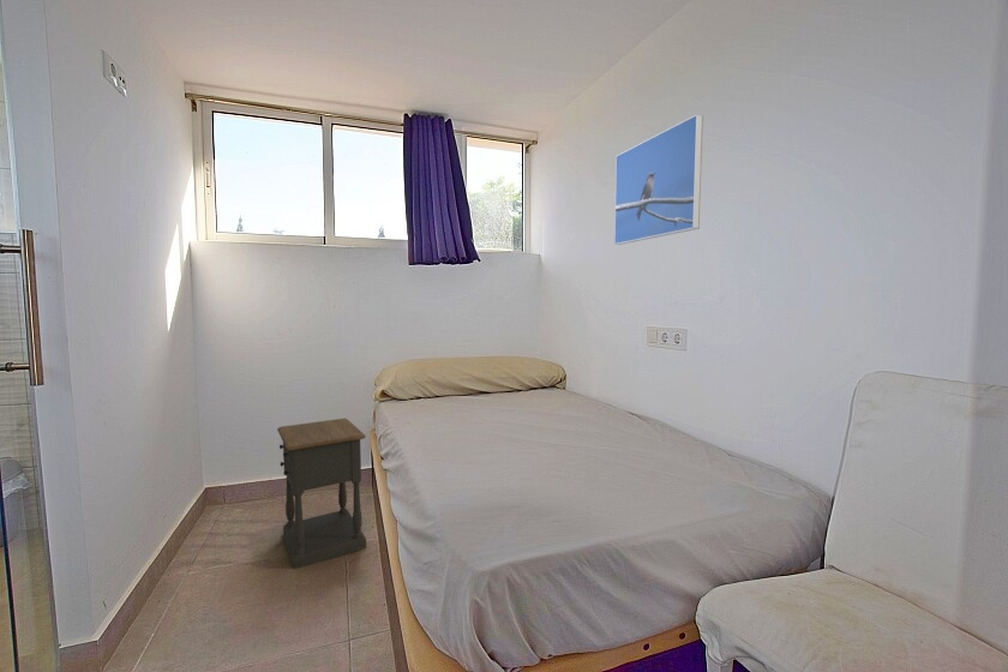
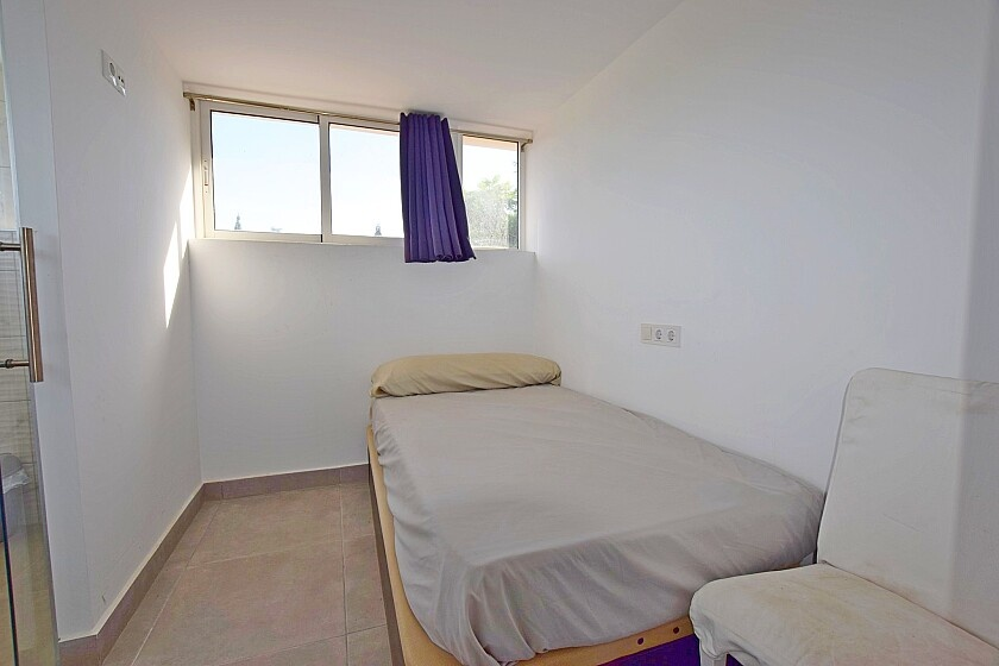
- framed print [613,113,704,246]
- nightstand [276,418,367,570]
